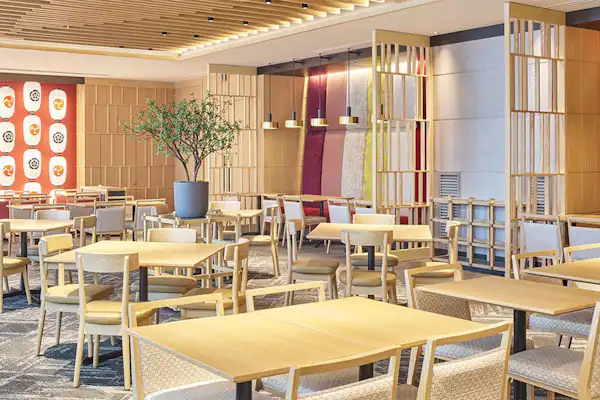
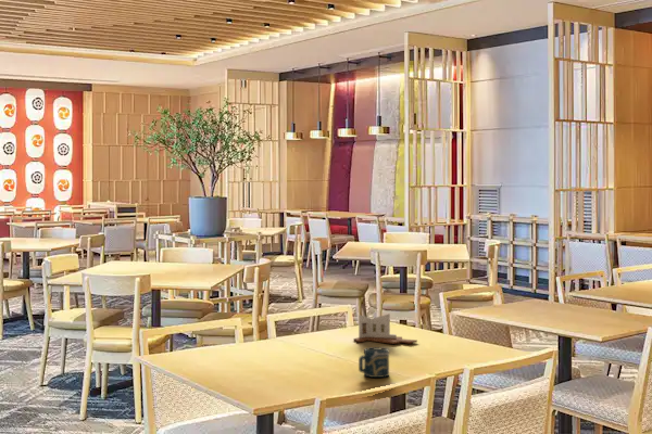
+ cup [358,346,390,379]
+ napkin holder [352,312,418,345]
